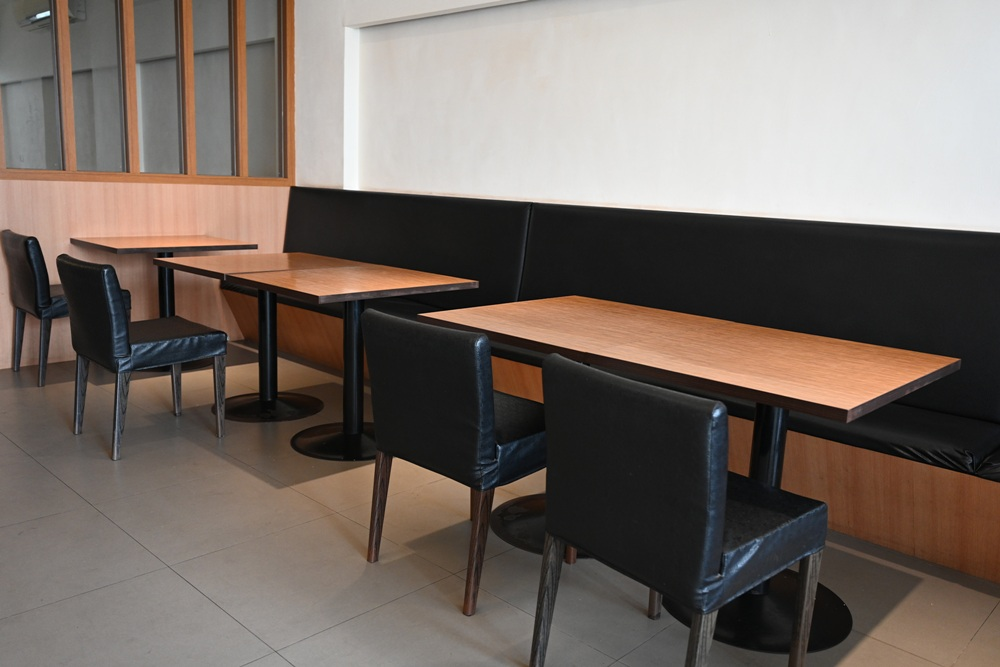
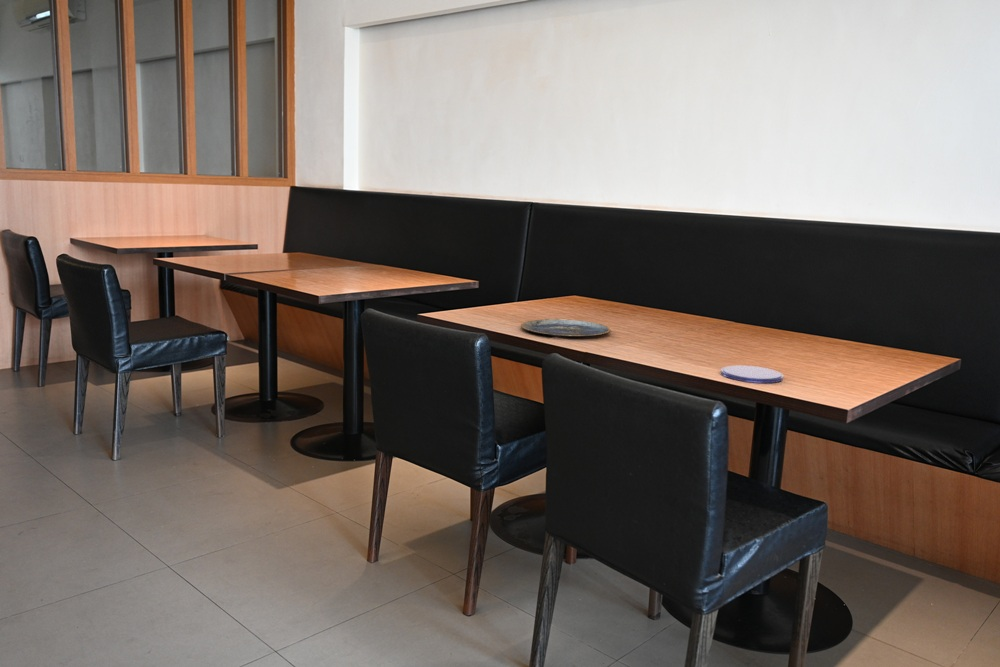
+ plate [520,318,612,339]
+ saucer [720,364,784,384]
